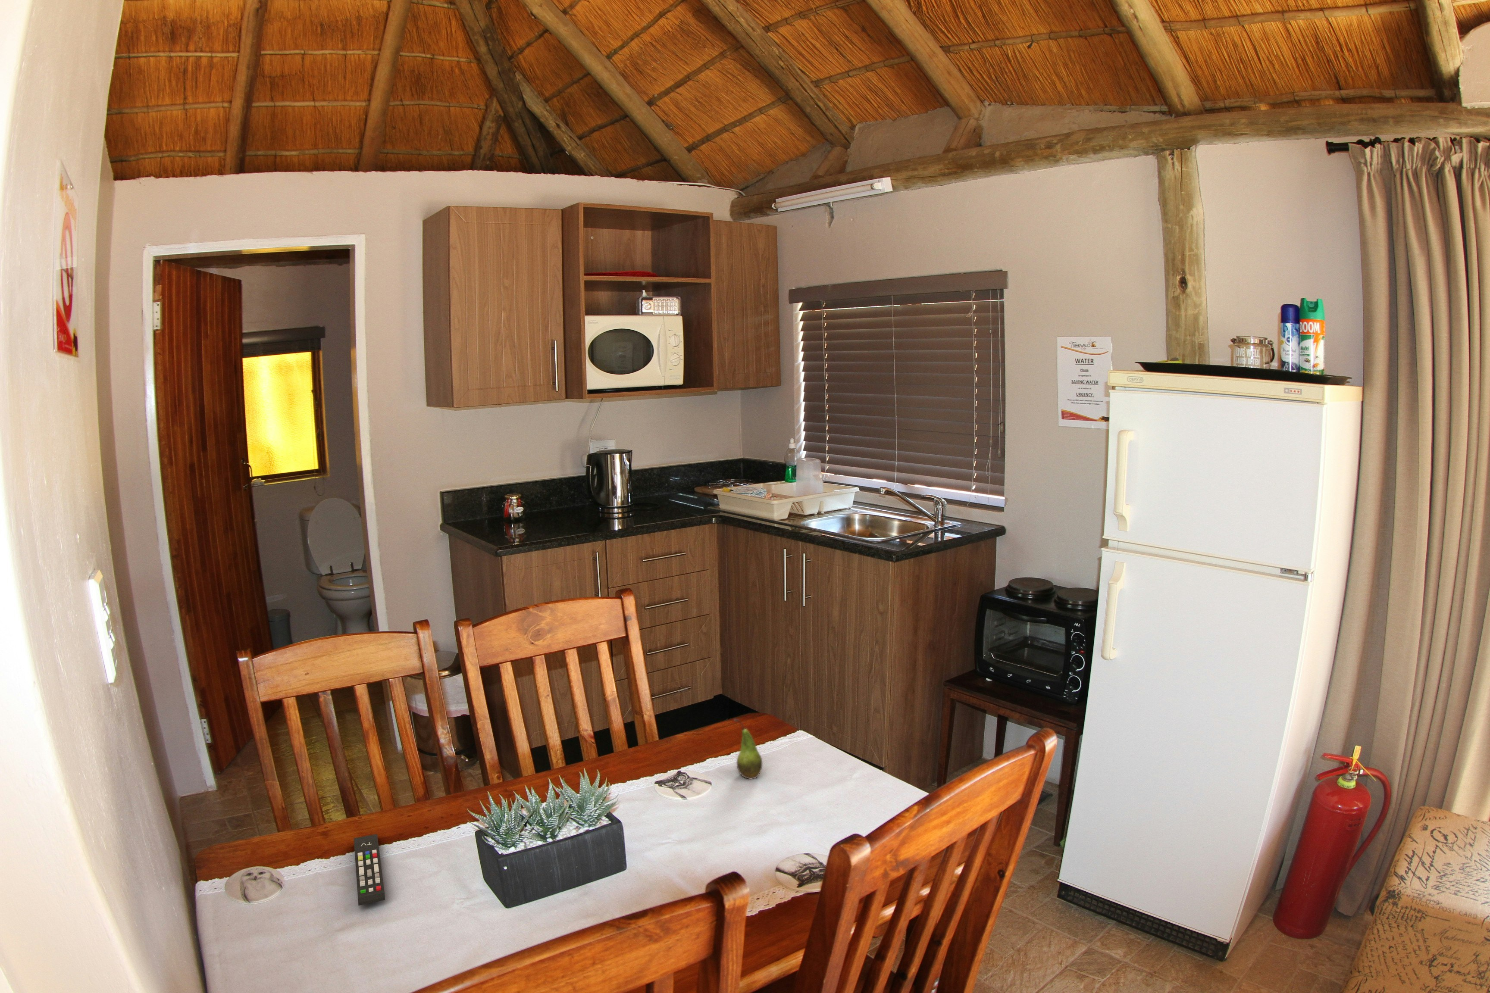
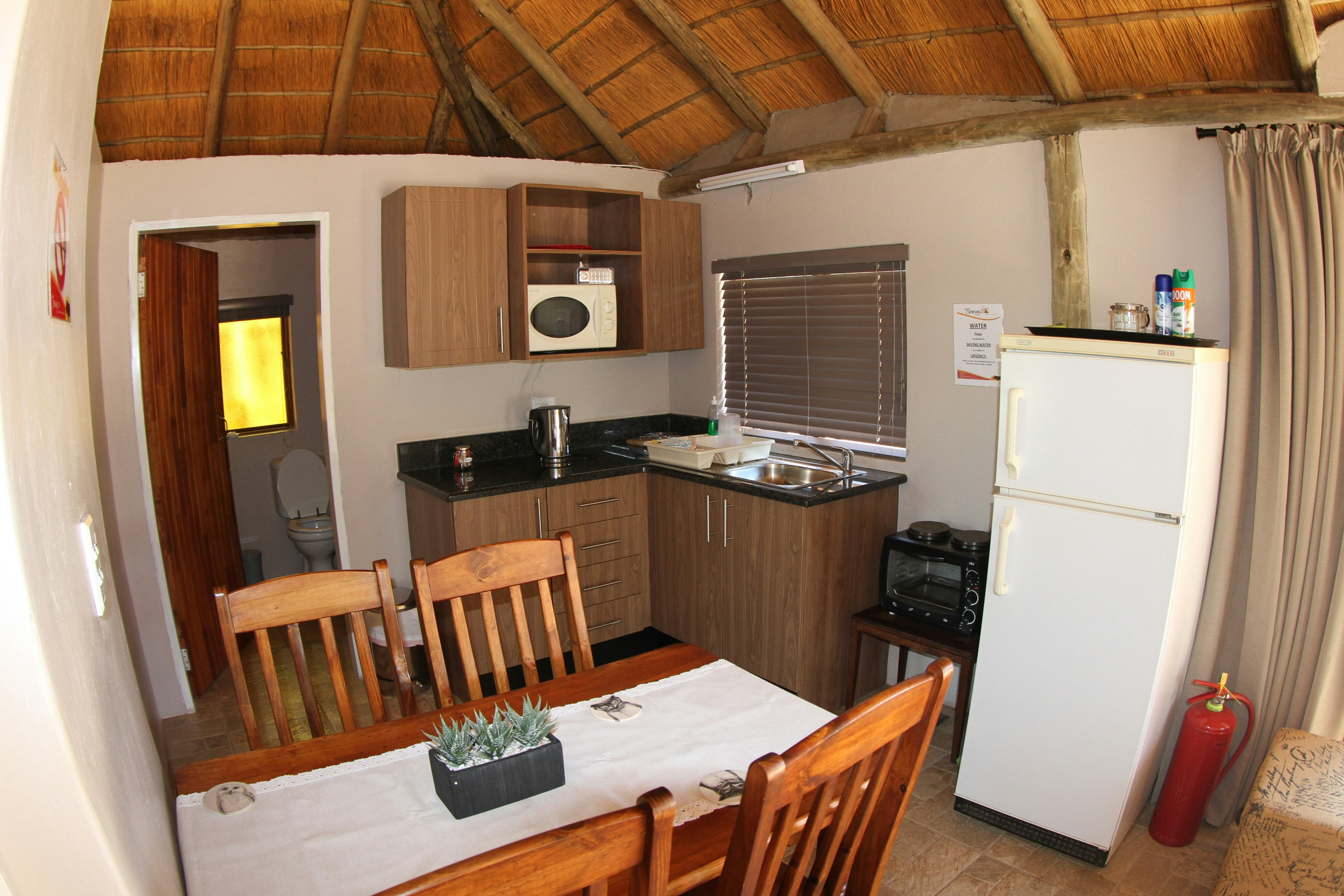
- fruit [734,718,763,779]
- remote control [354,833,386,905]
